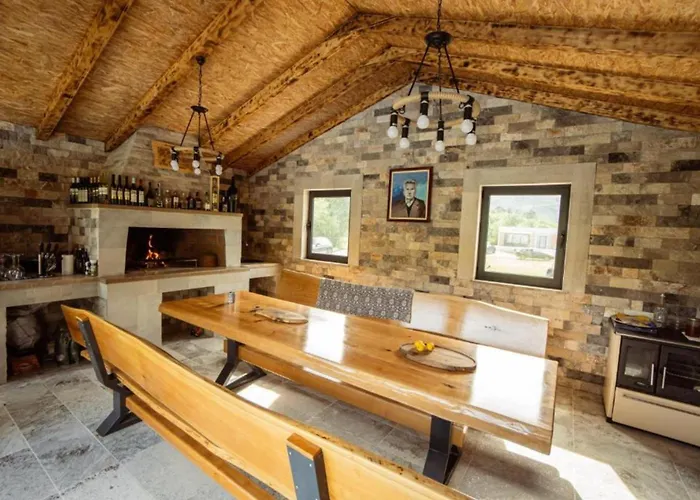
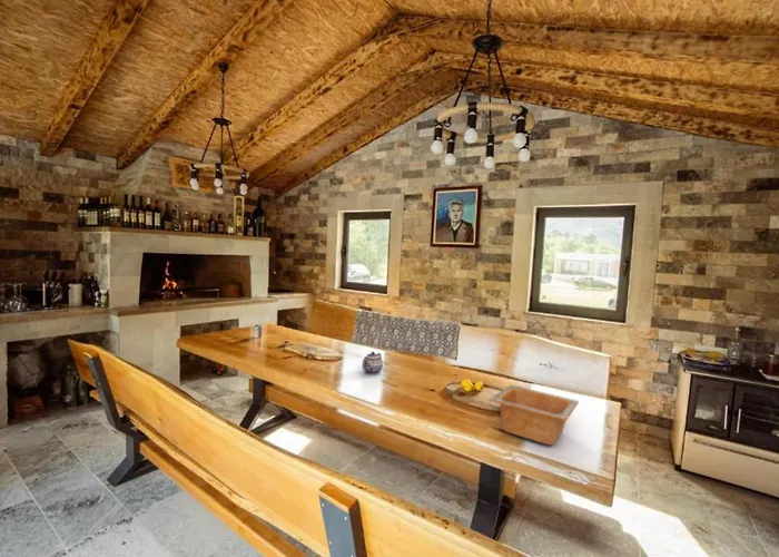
+ teapot [361,351,384,375]
+ serving bowl [489,383,580,446]
